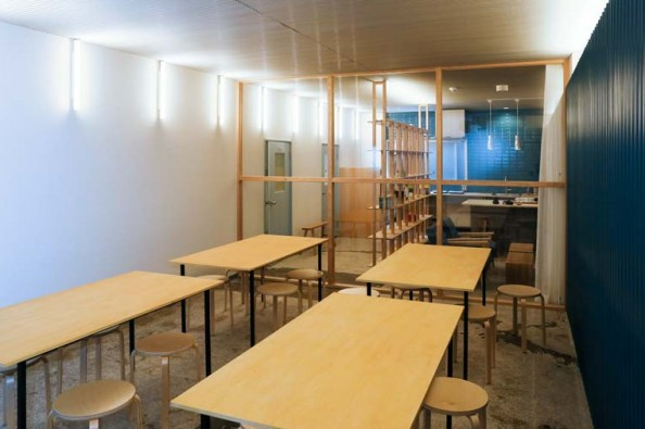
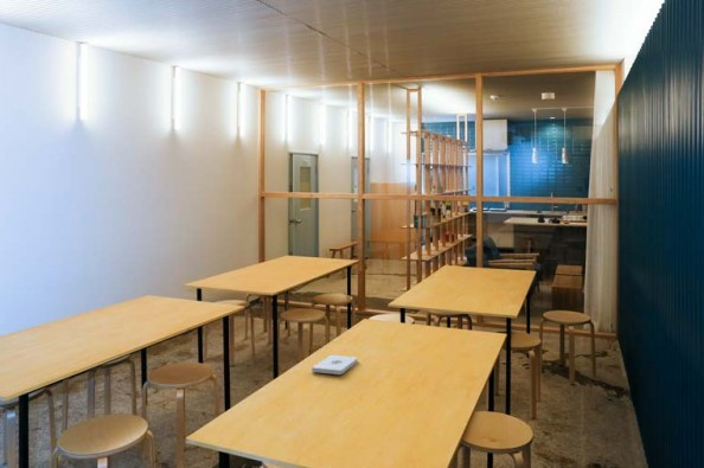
+ notepad [311,354,359,376]
